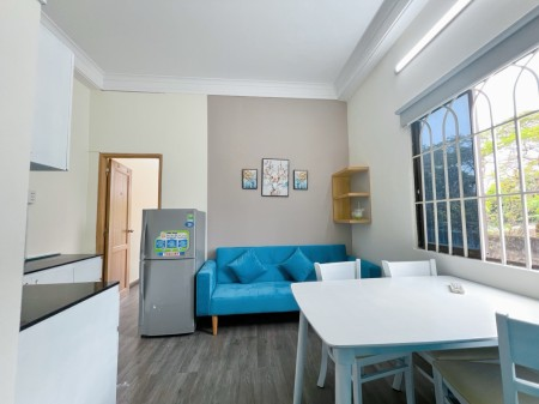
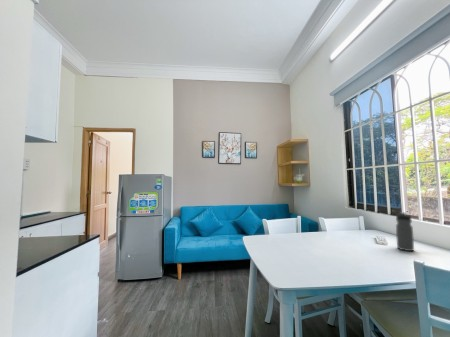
+ water bottle [395,211,415,252]
